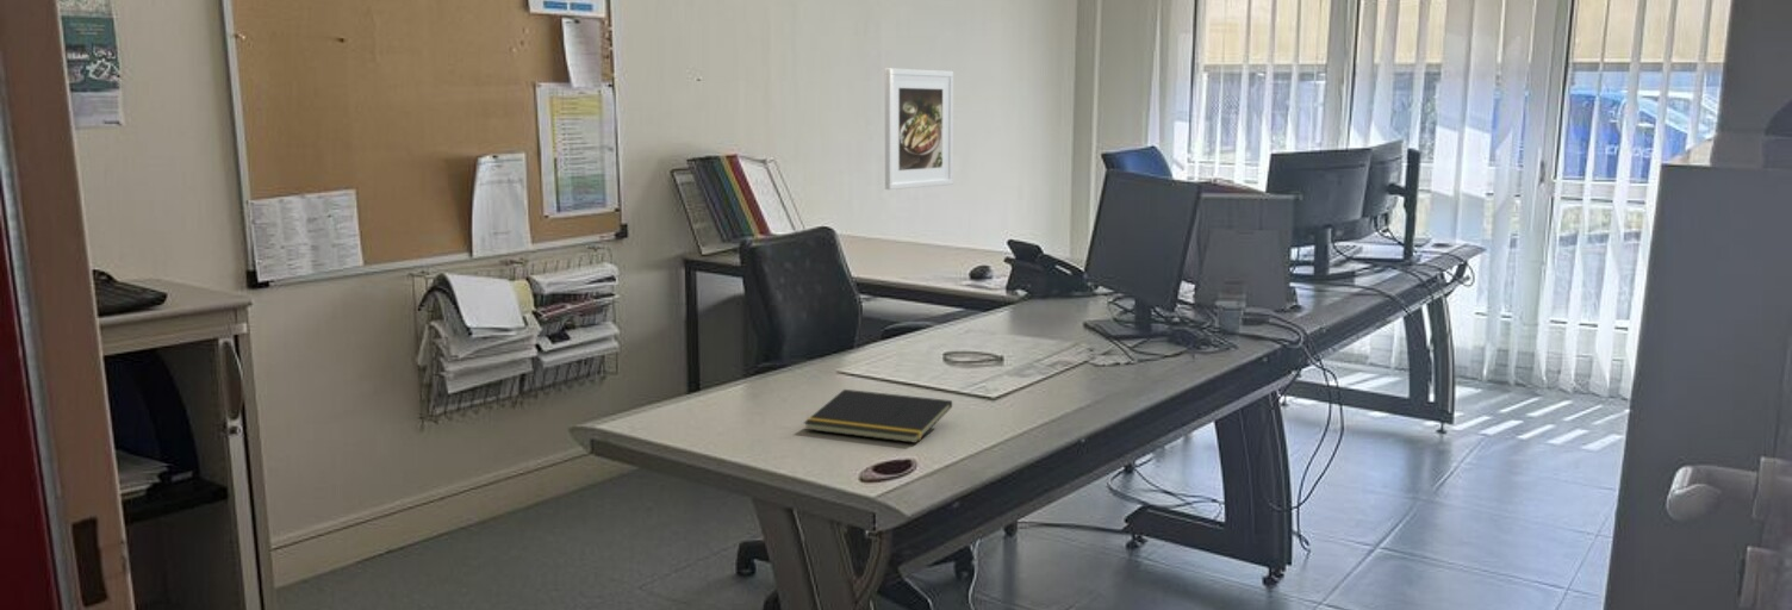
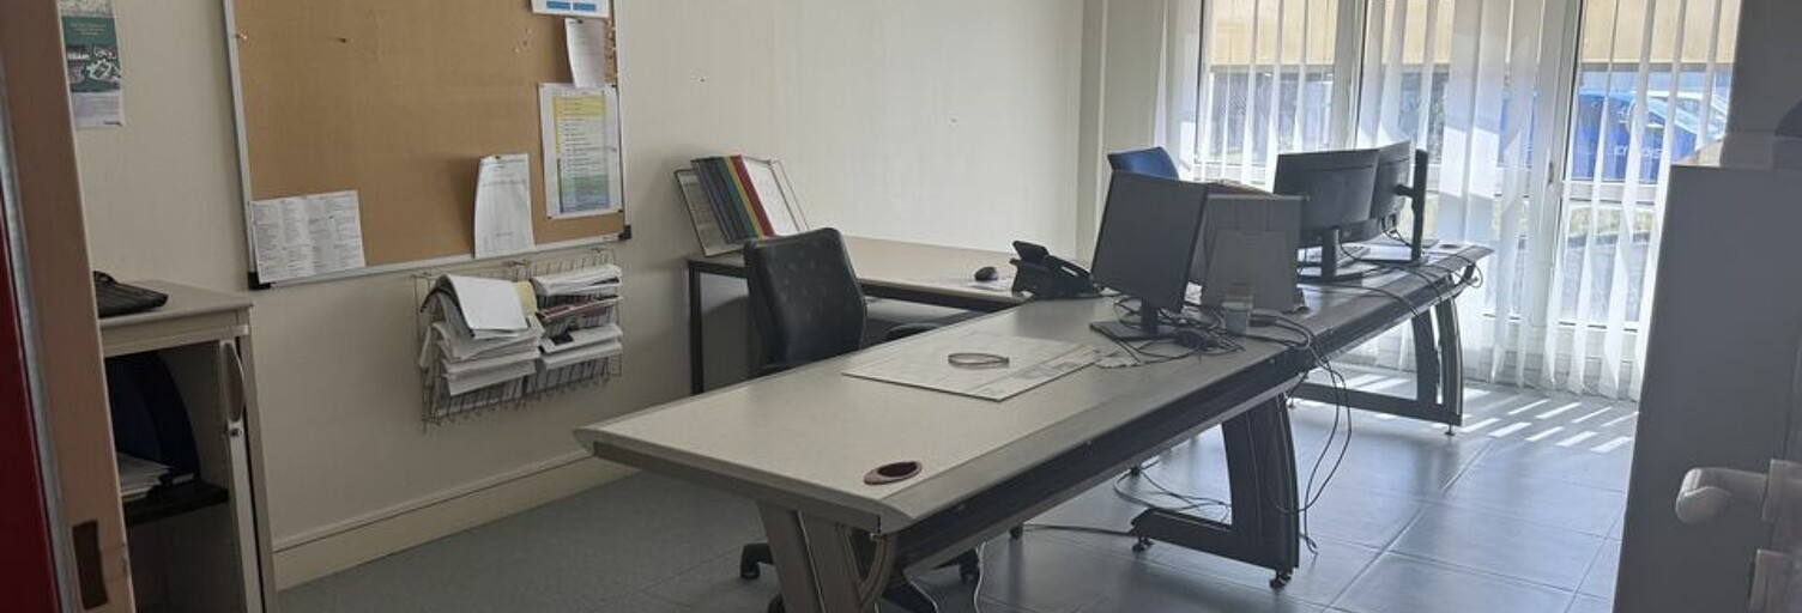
- notepad [803,388,953,444]
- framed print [884,67,954,191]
